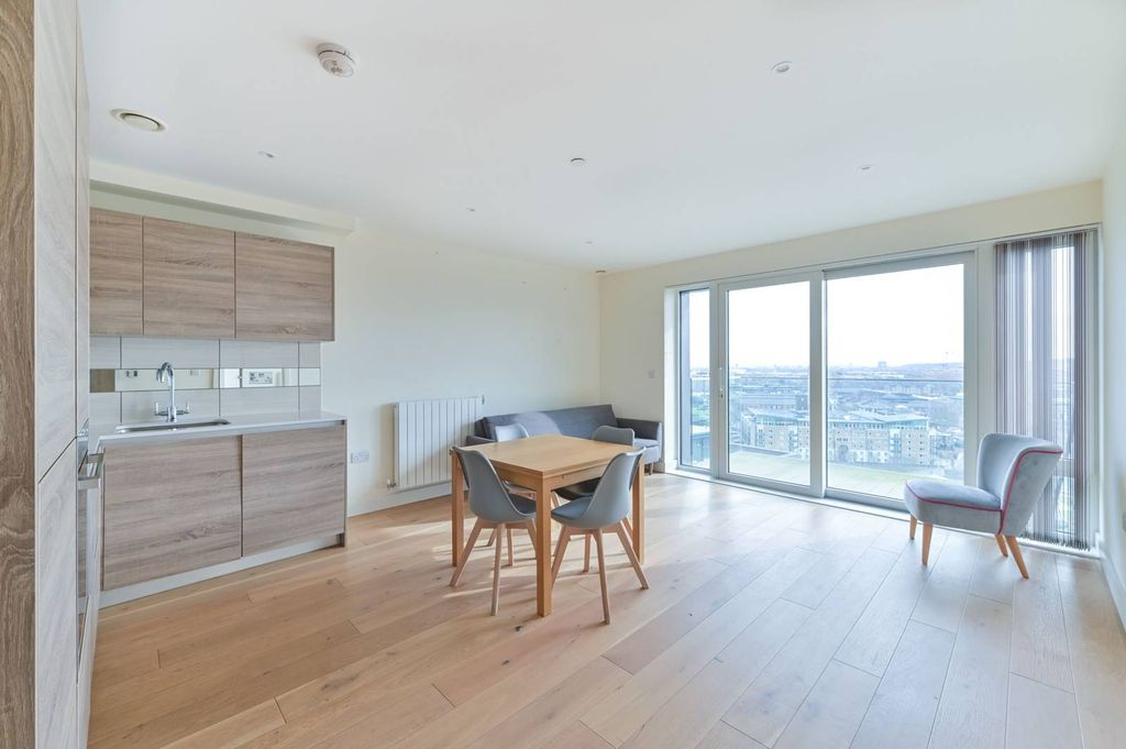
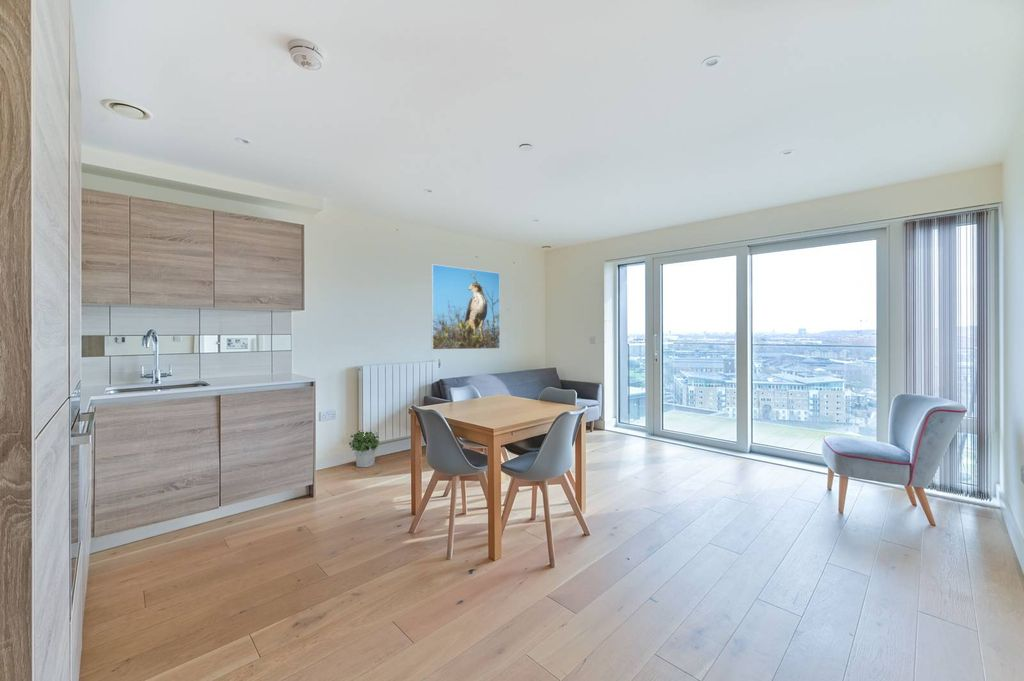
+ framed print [430,263,501,351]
+ potted plant [348,430,380,468]
